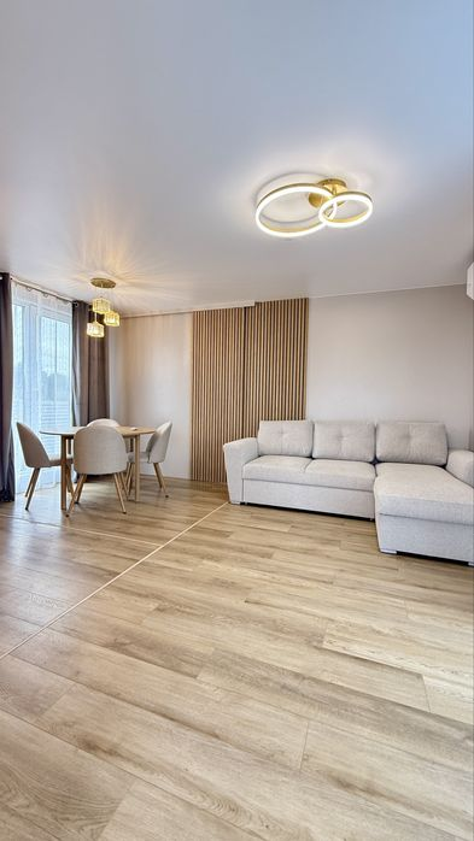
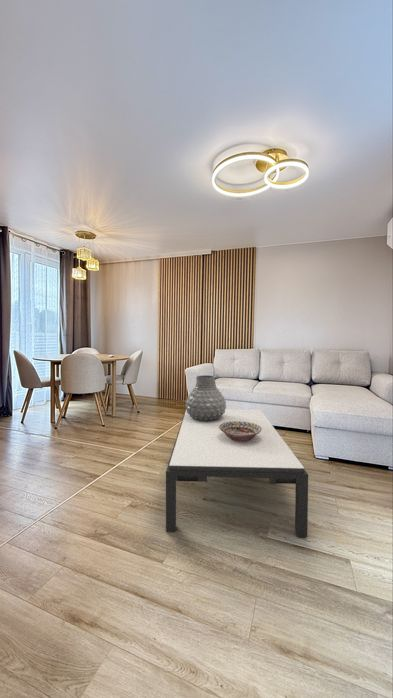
+ vase [184,374,227,422]
+ decorative bowl [219,421,262,441]
+ coffee table [165,408,309,538]
